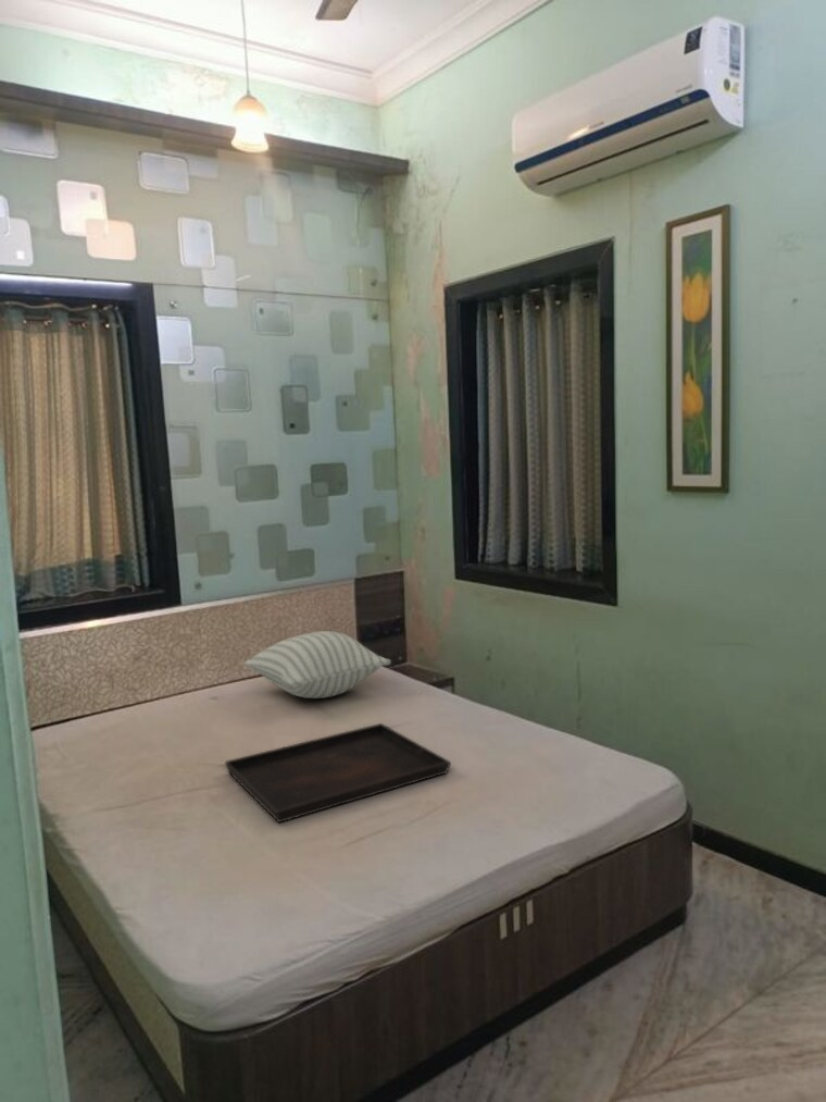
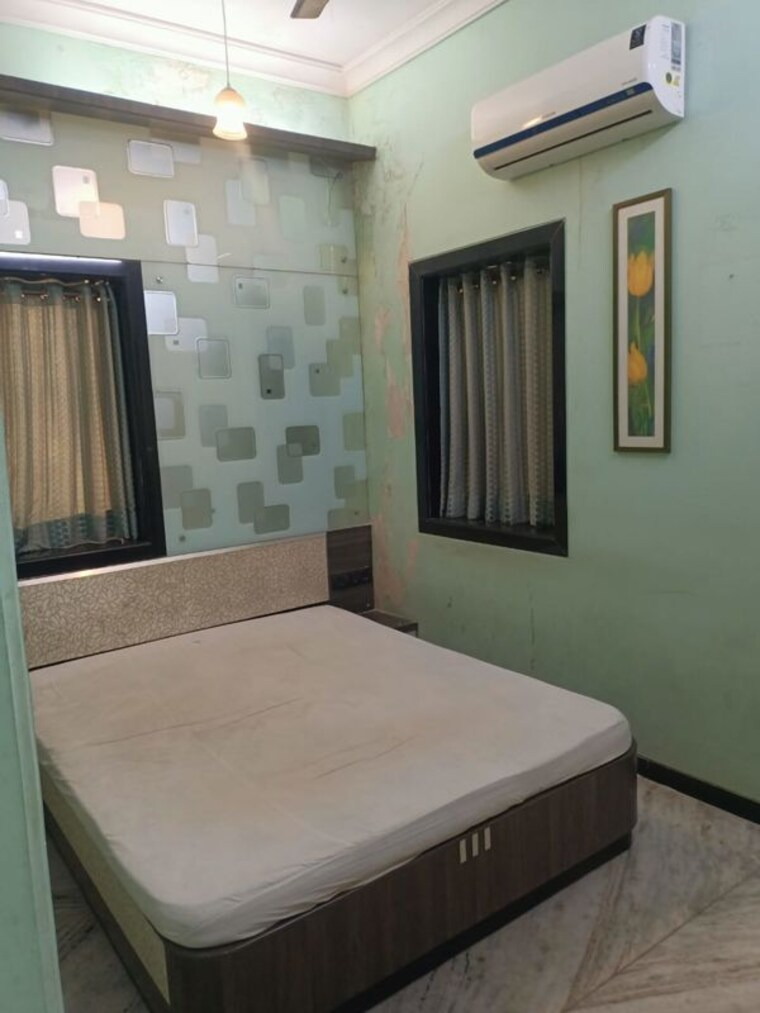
- serving tray [224,722,451,824]
- pillow [243,630,392,699]
